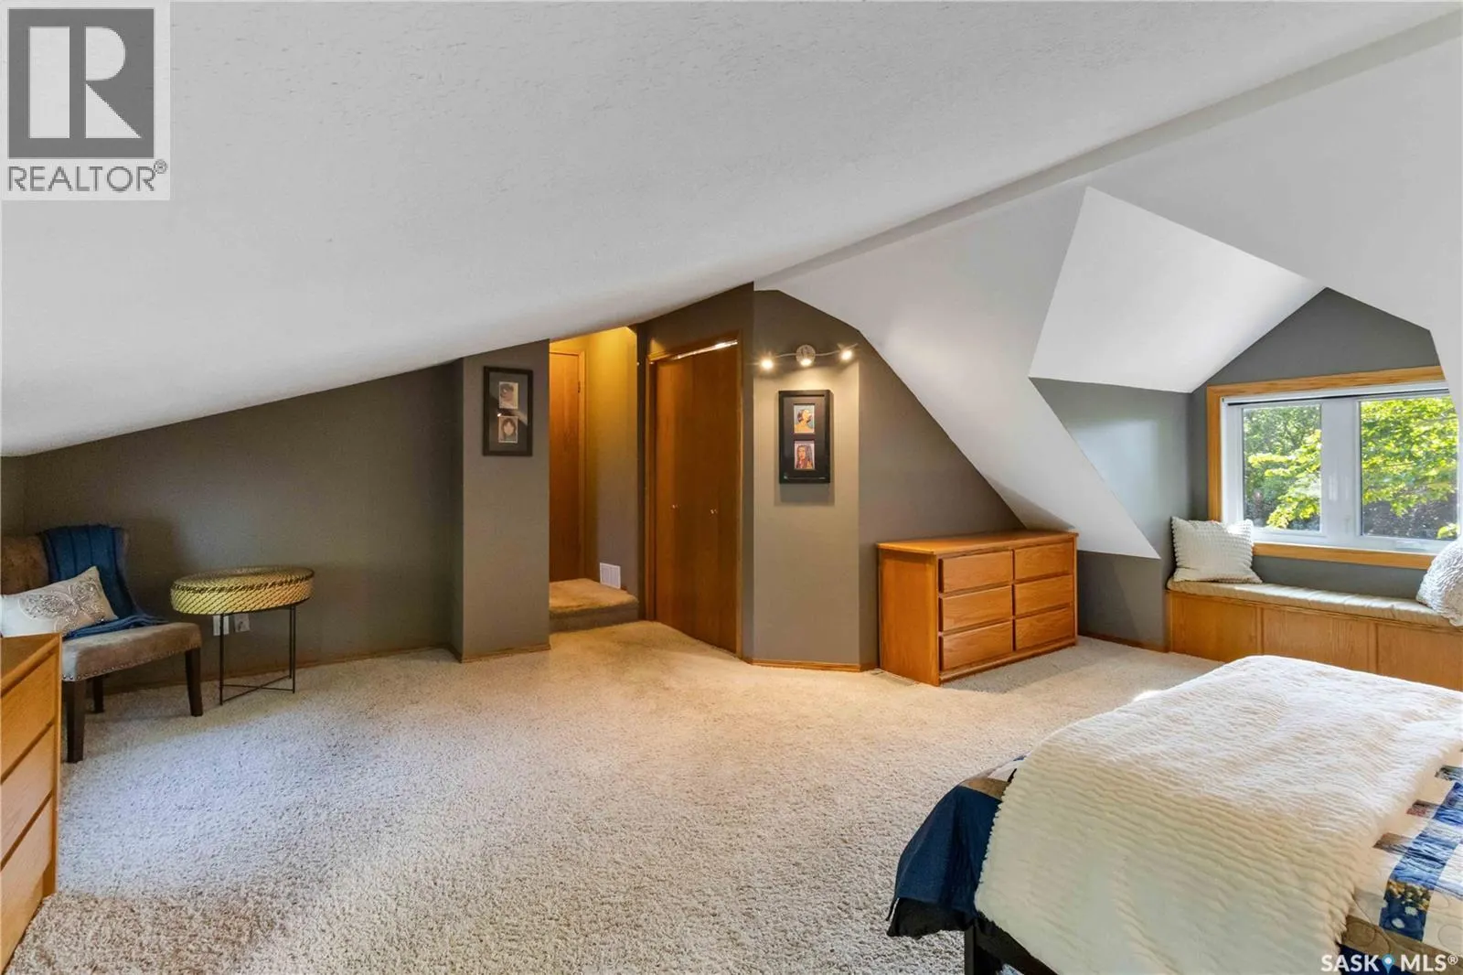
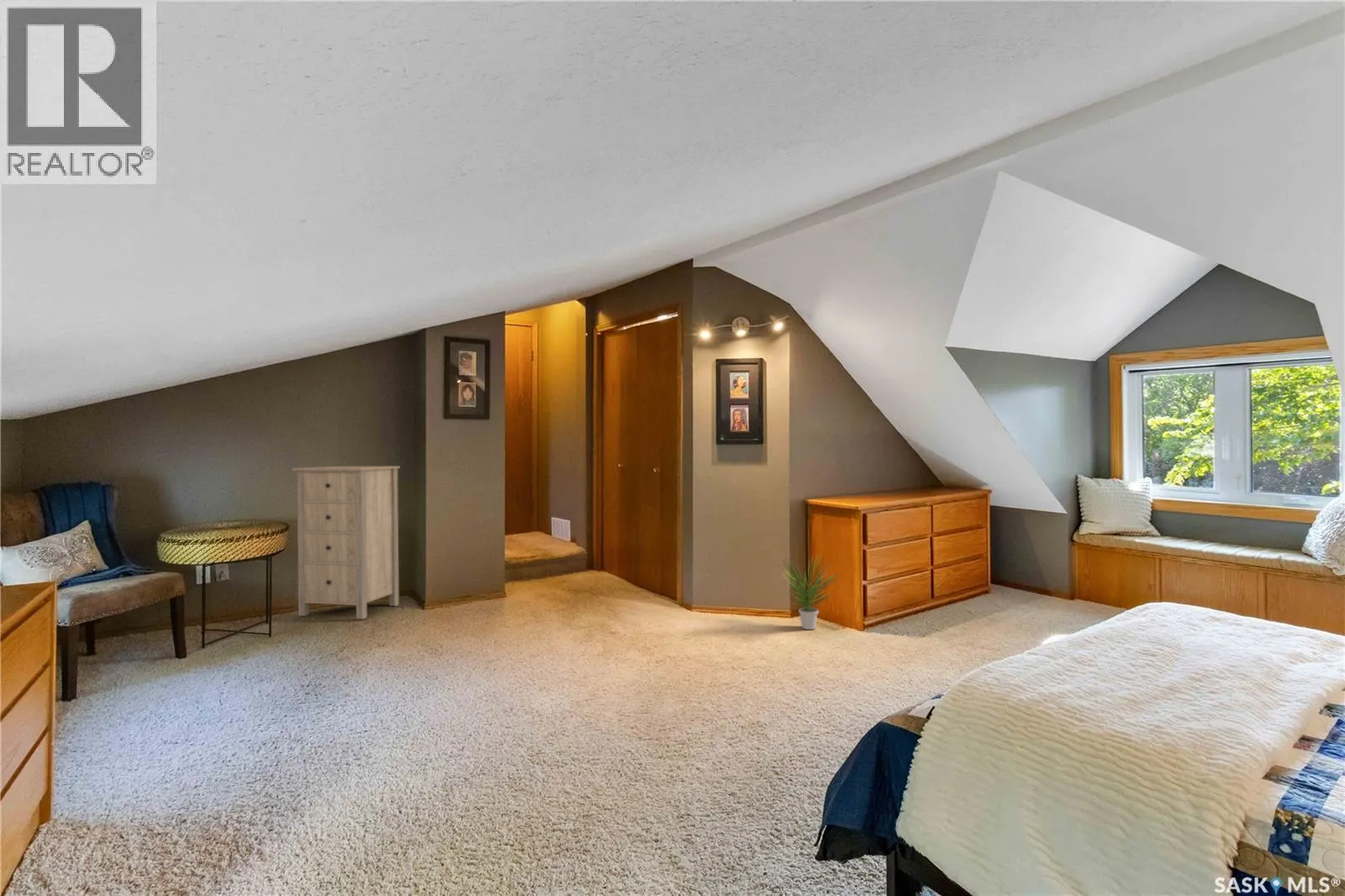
+ storage cabinet [292,466,401,619]
+ potted plant [780,553,841,630]
